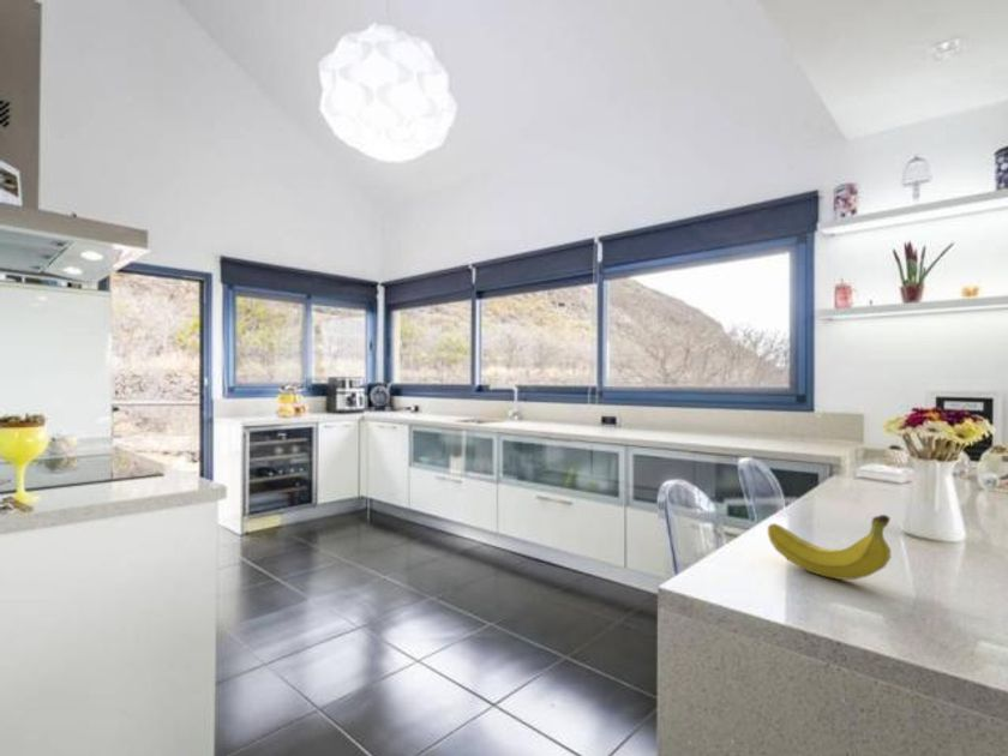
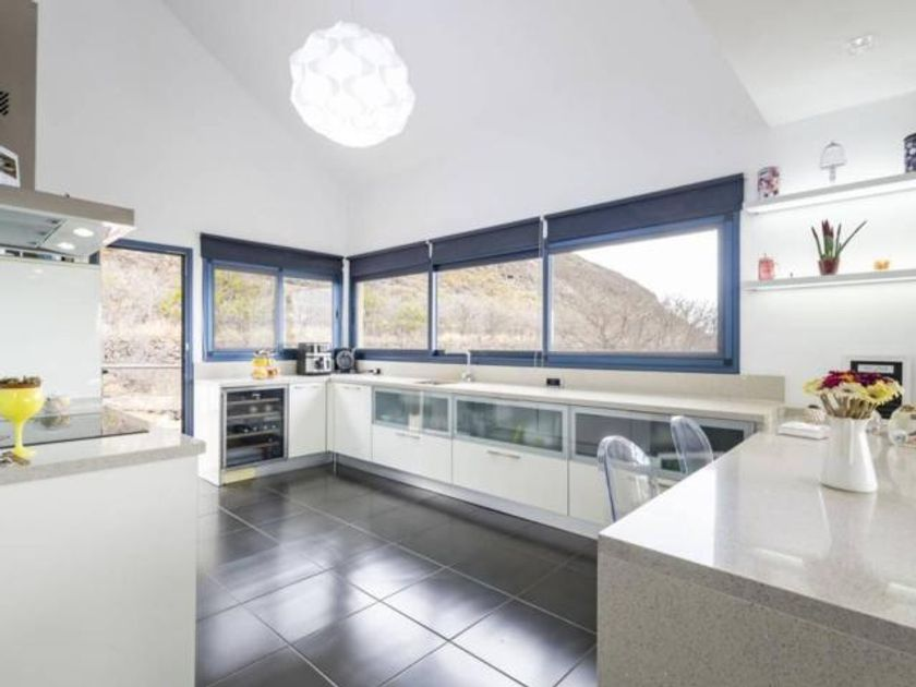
- fruit [767,514,892,581]
